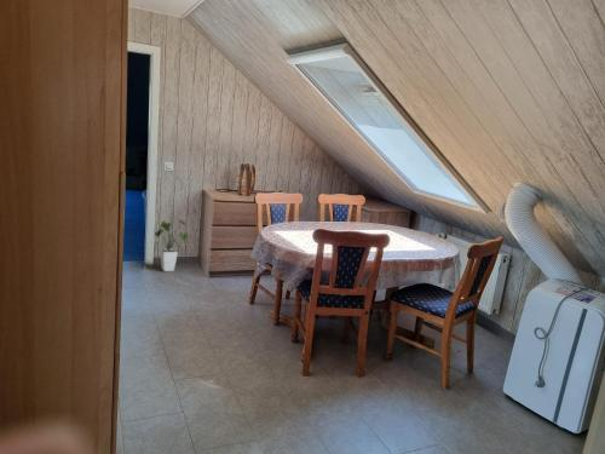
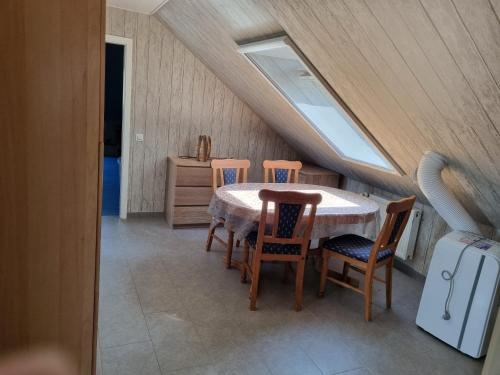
- house plant [154,218,189,272]
